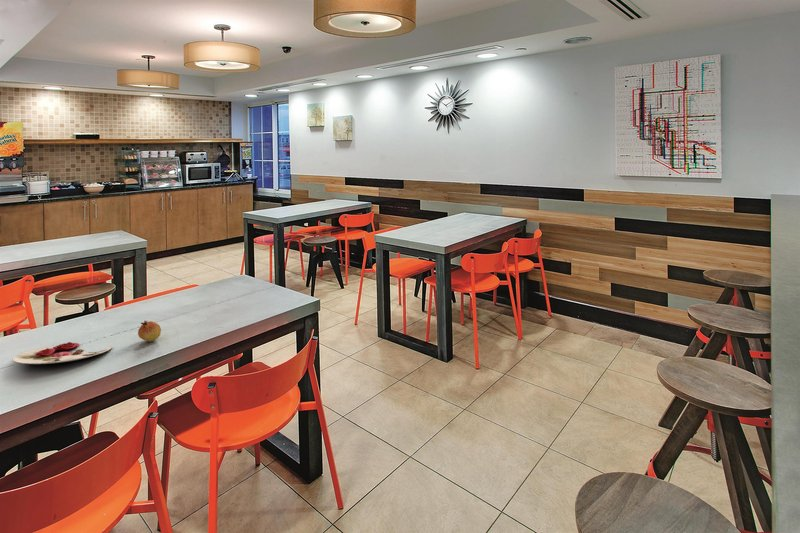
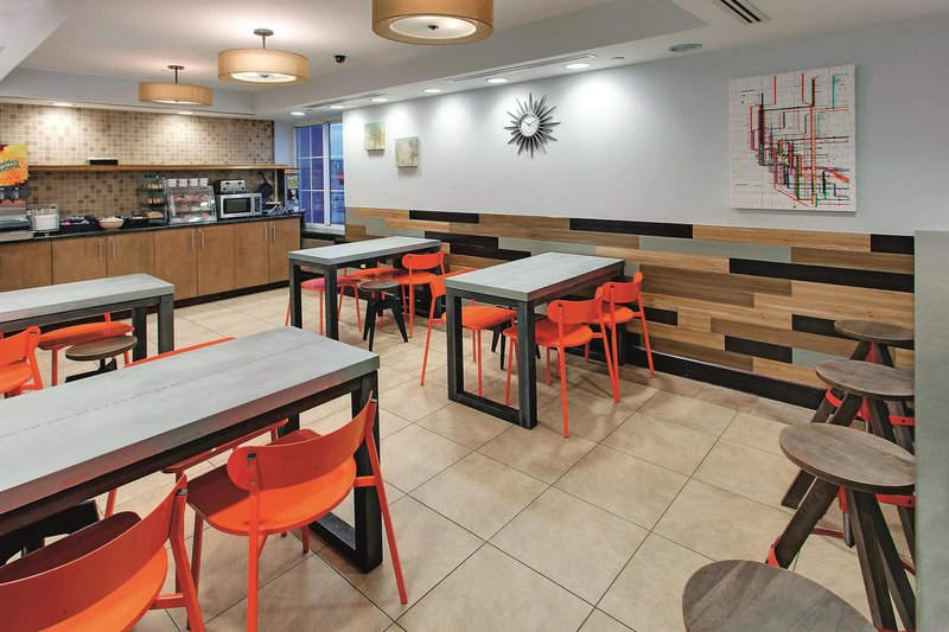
- fruit [137,320,162,342]
- plate [12,341,114,365]
